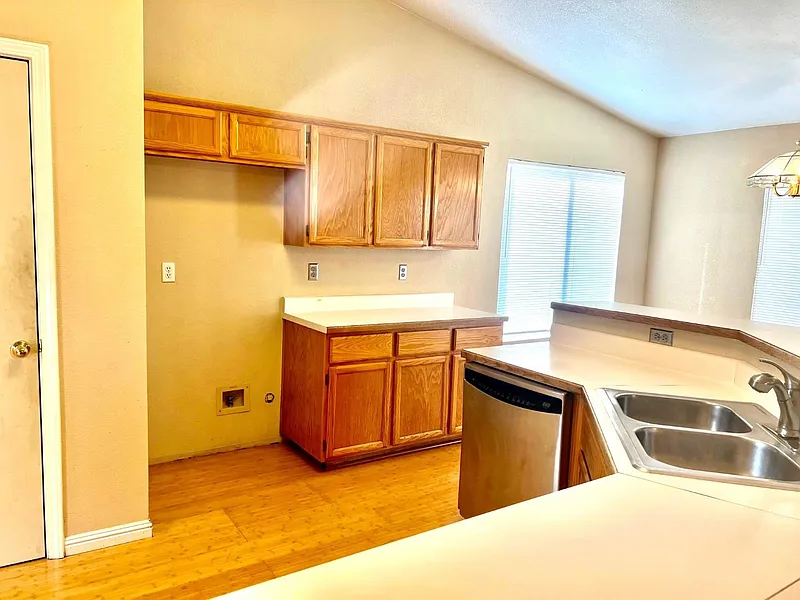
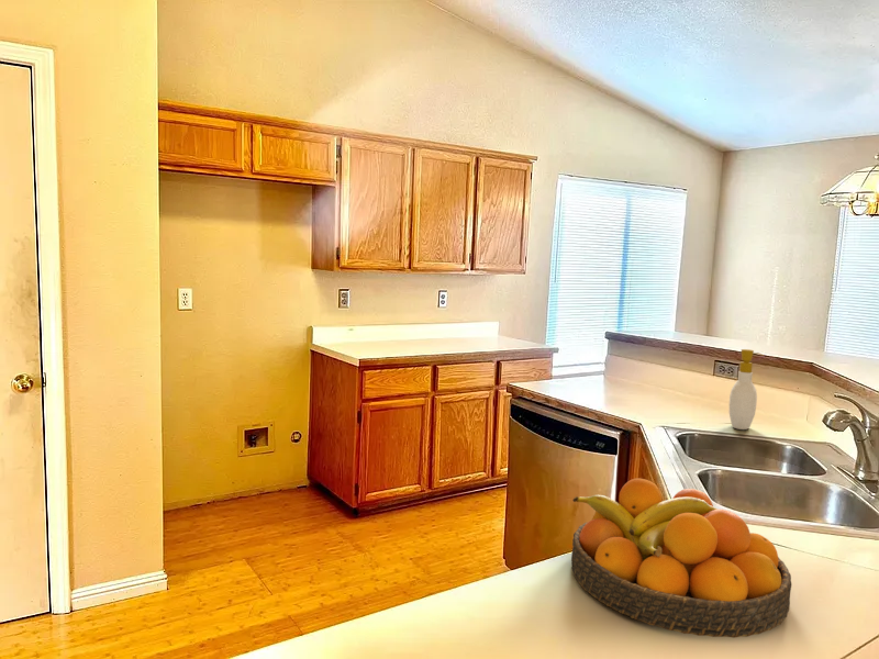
+ fruit bowl [570,478,792,639]
+ soap bottle [728,348,765,431]
